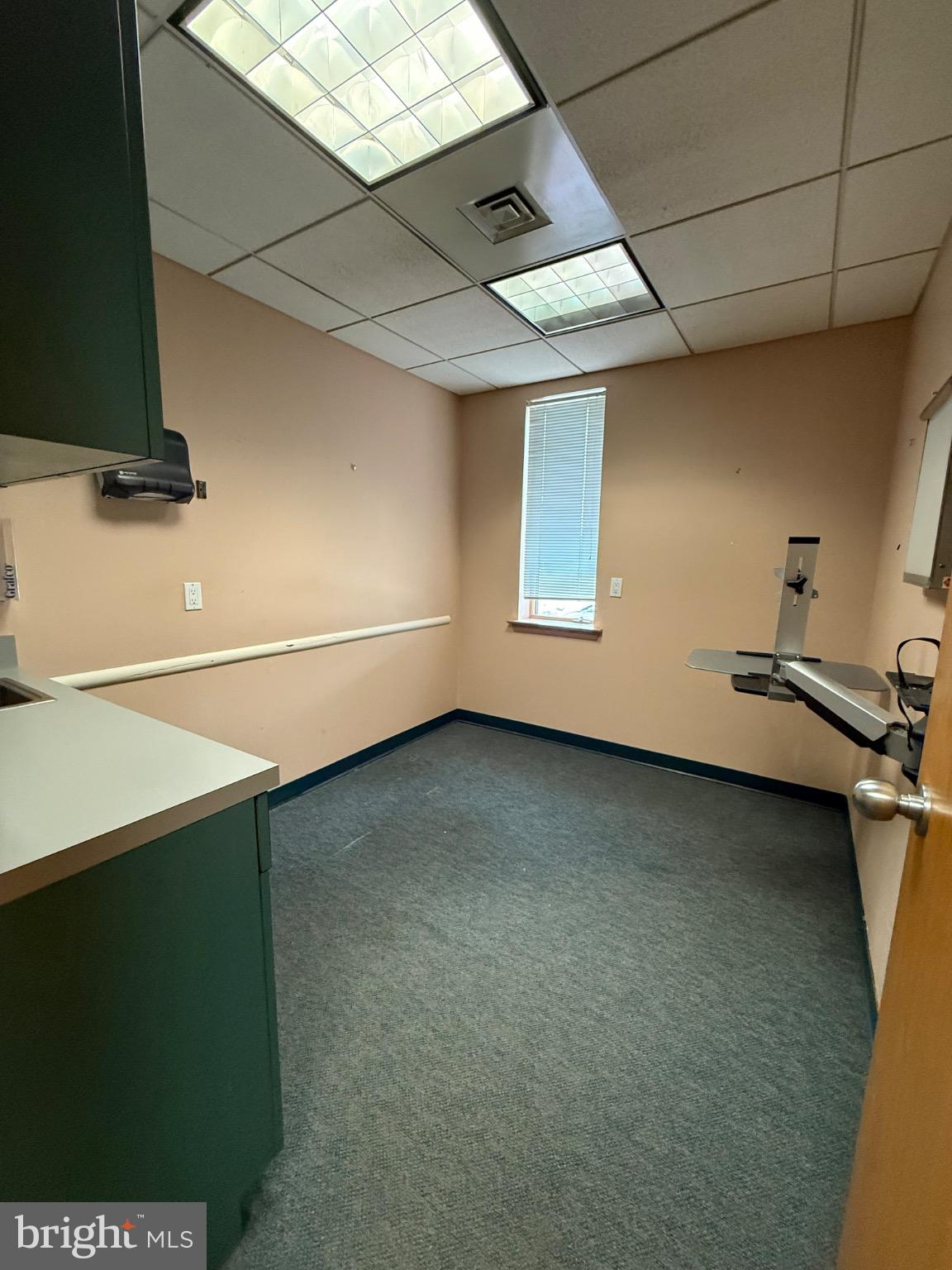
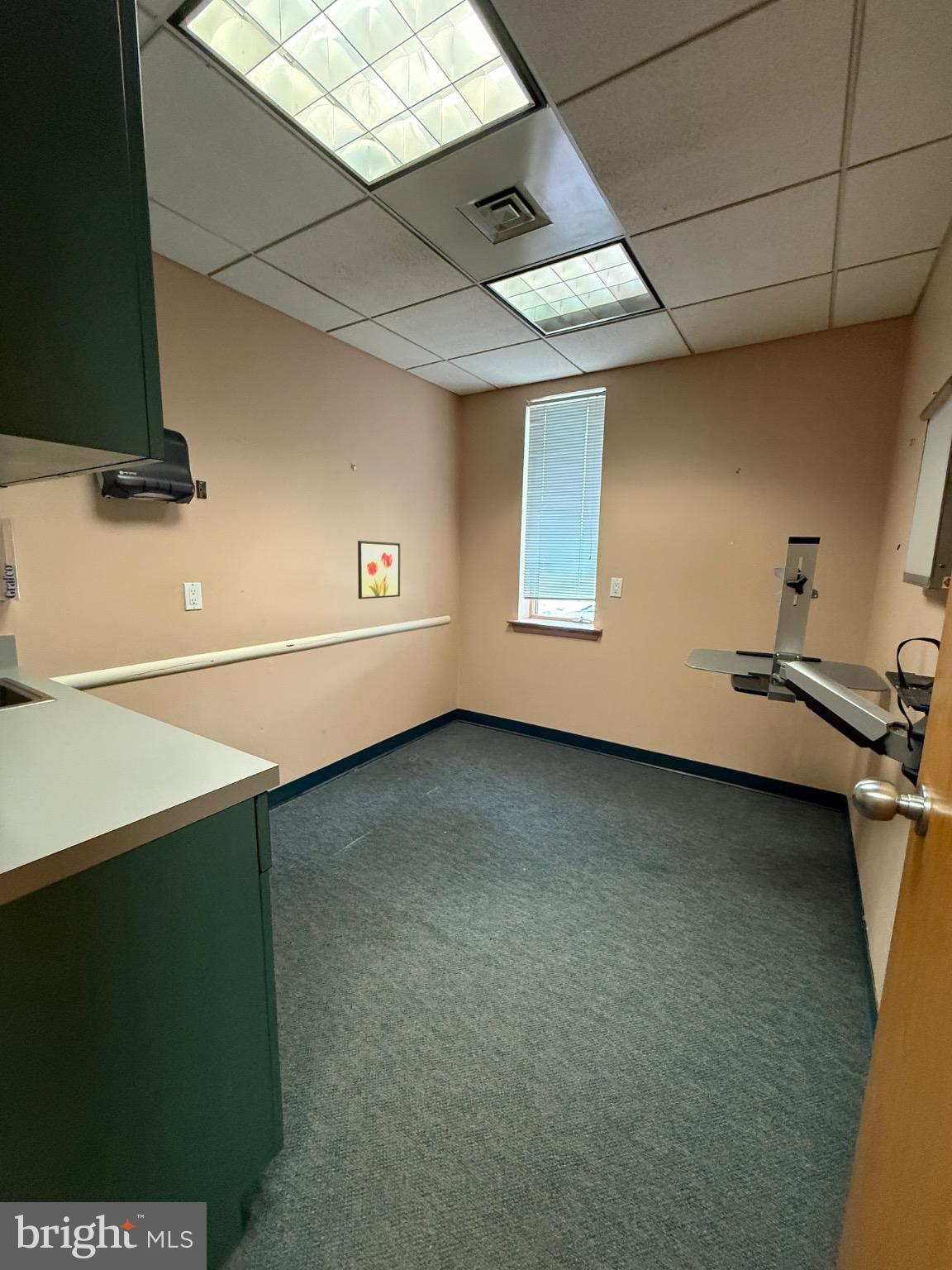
+ wall art [357,540,401,600]
